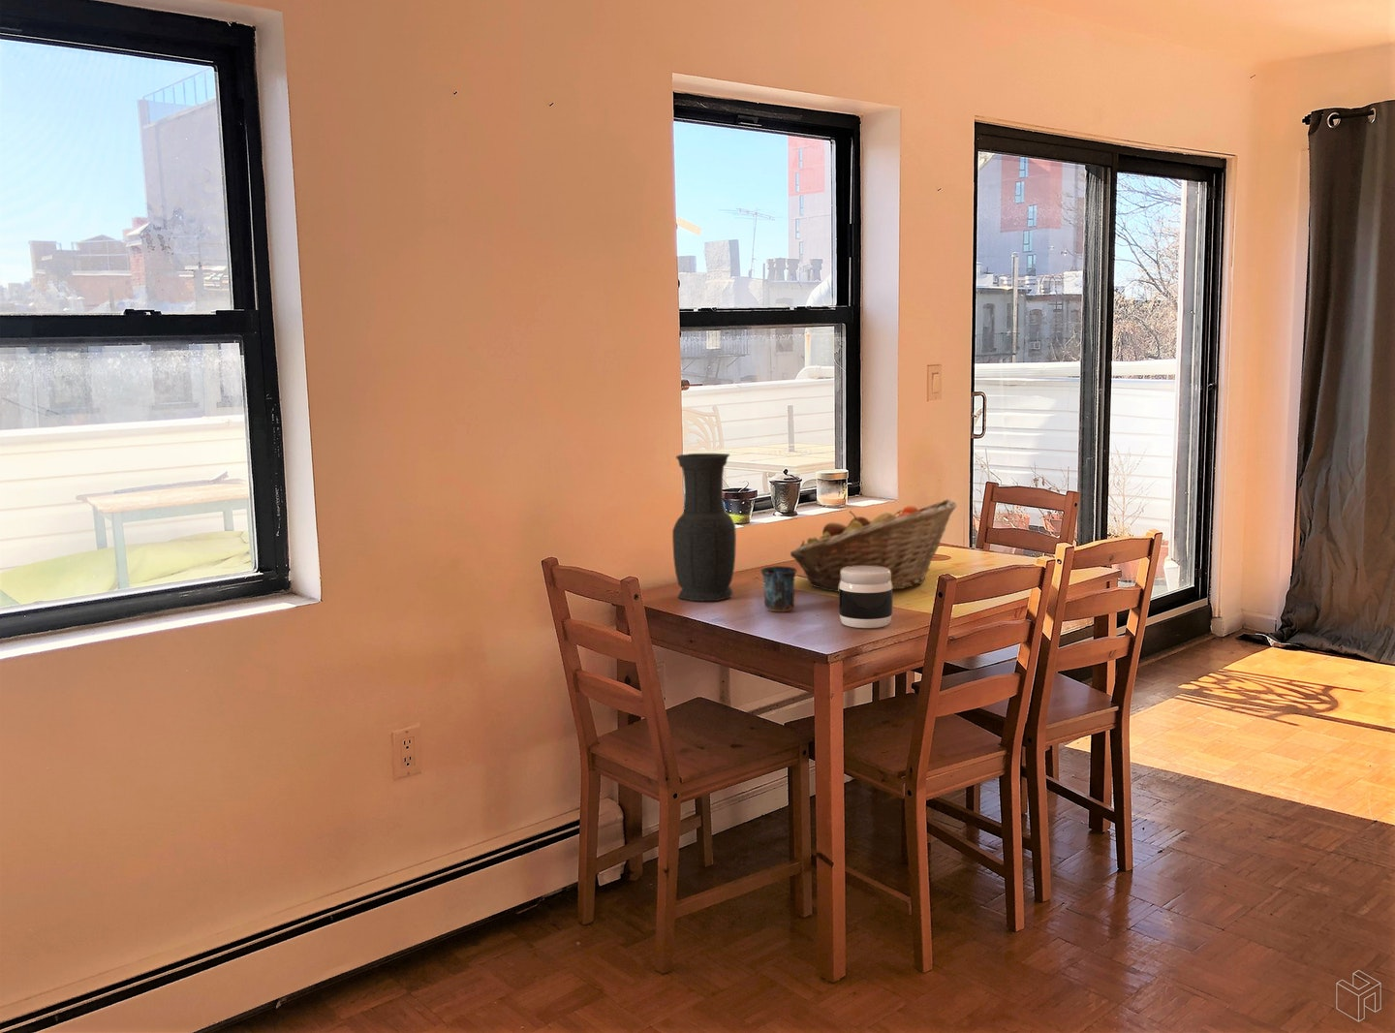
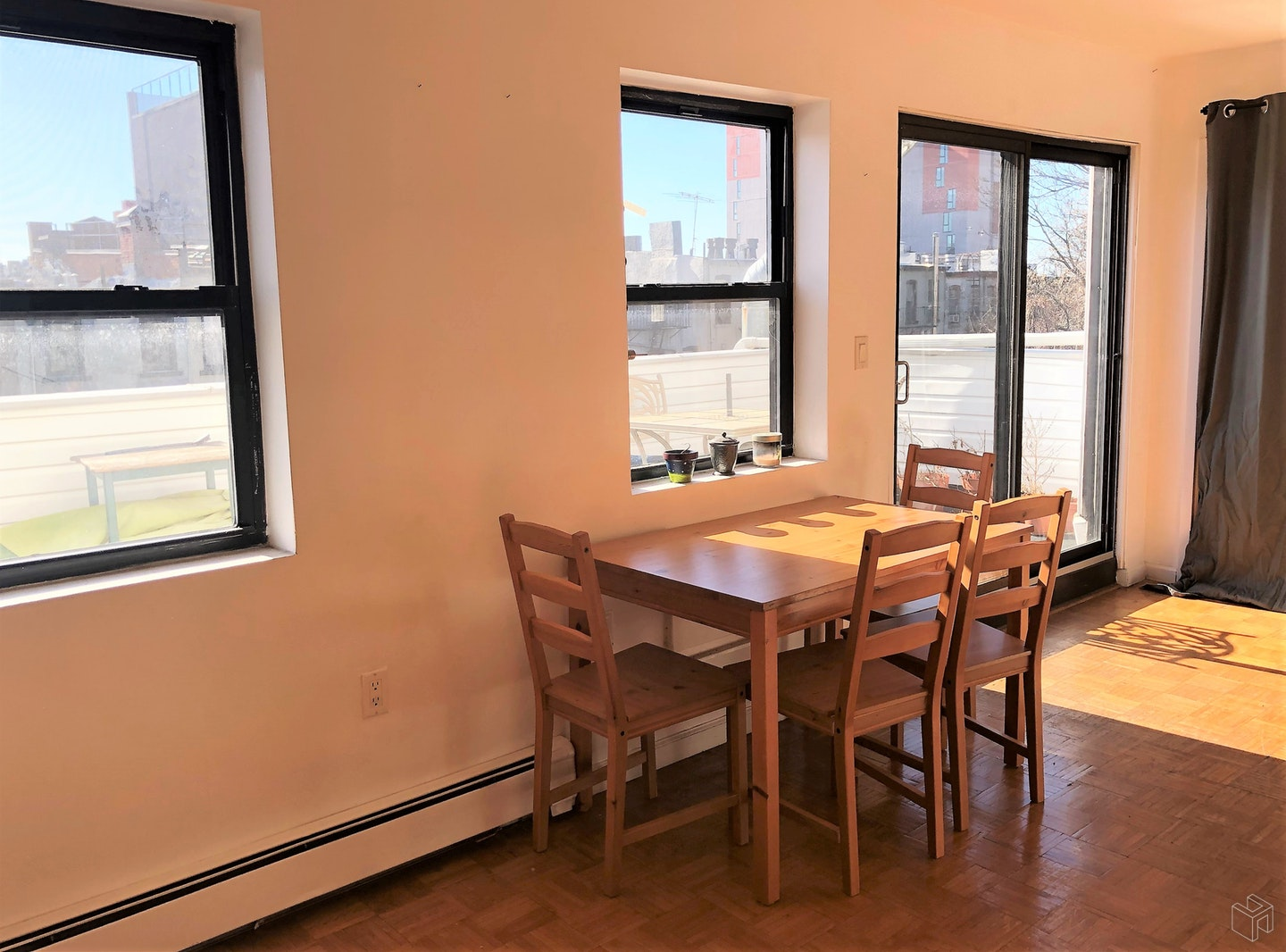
- mug [759,565,798,612]
- vase [671,452,738,602]
- jar [837,566,894,629]
- fruit basket [790,498,958,594]
